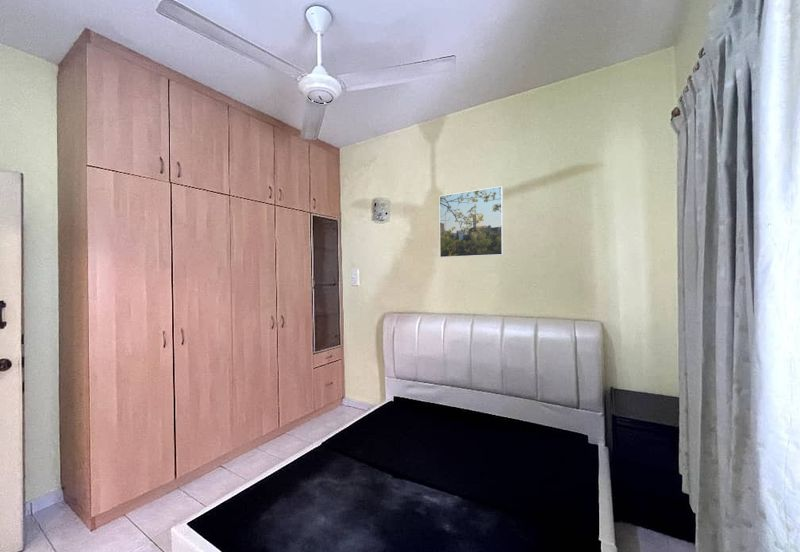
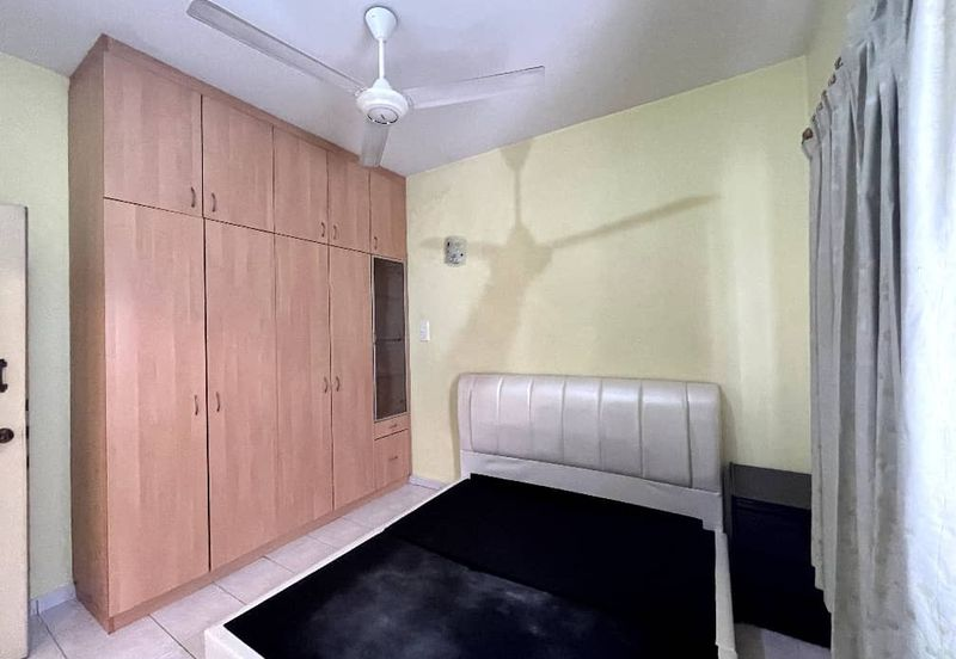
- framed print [438,185,504,259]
